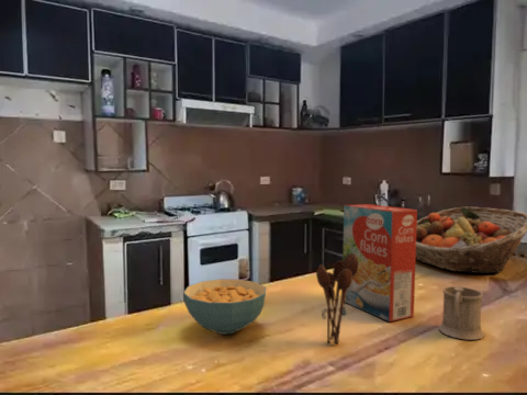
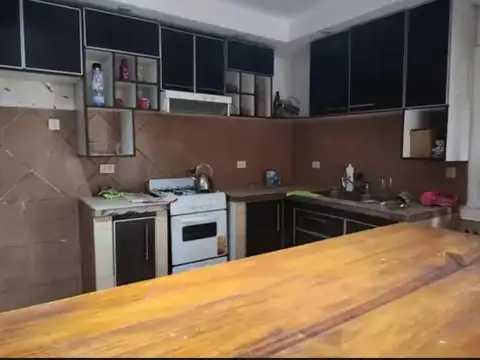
- fruit basket [415,206,527,274]
- utensil holder [315,253,359,346]
- cereal bowl [182,278,267,336]
- mug [437,285,485,341]
- cereal box [341,203,418,323]
